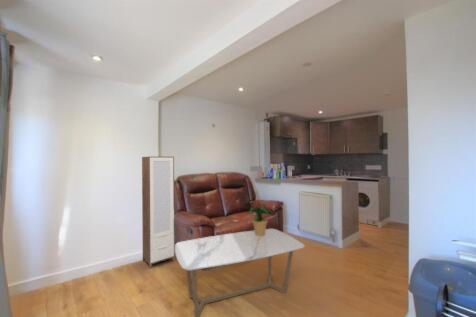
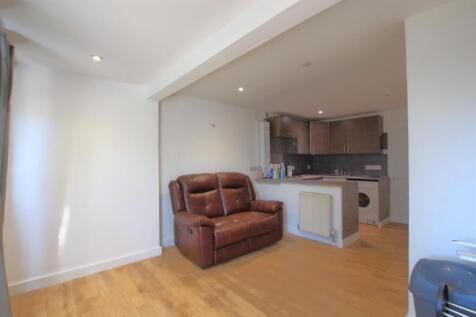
- coffee table [175,228,305,317]
- potted plant [246,206,276,236]
- cabinet [141,156,176,269]
